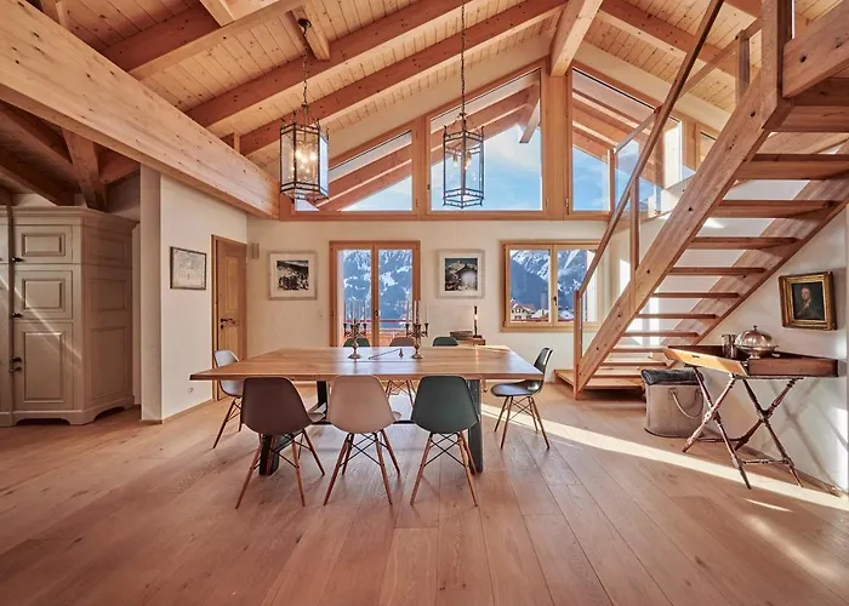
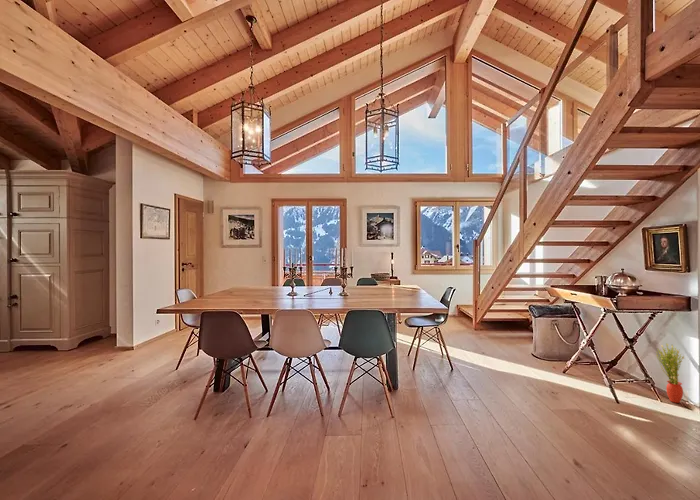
+ potted plant [655,342,685,404]
